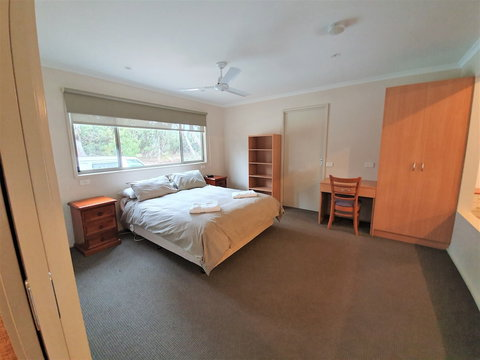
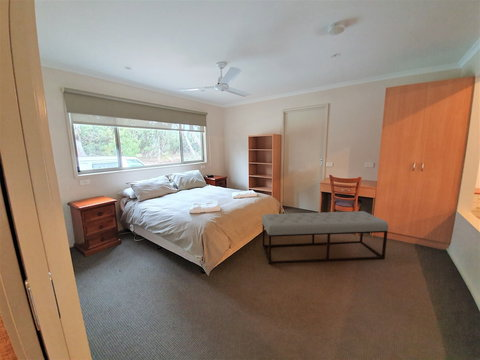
+ bench [261,210,390,265]
